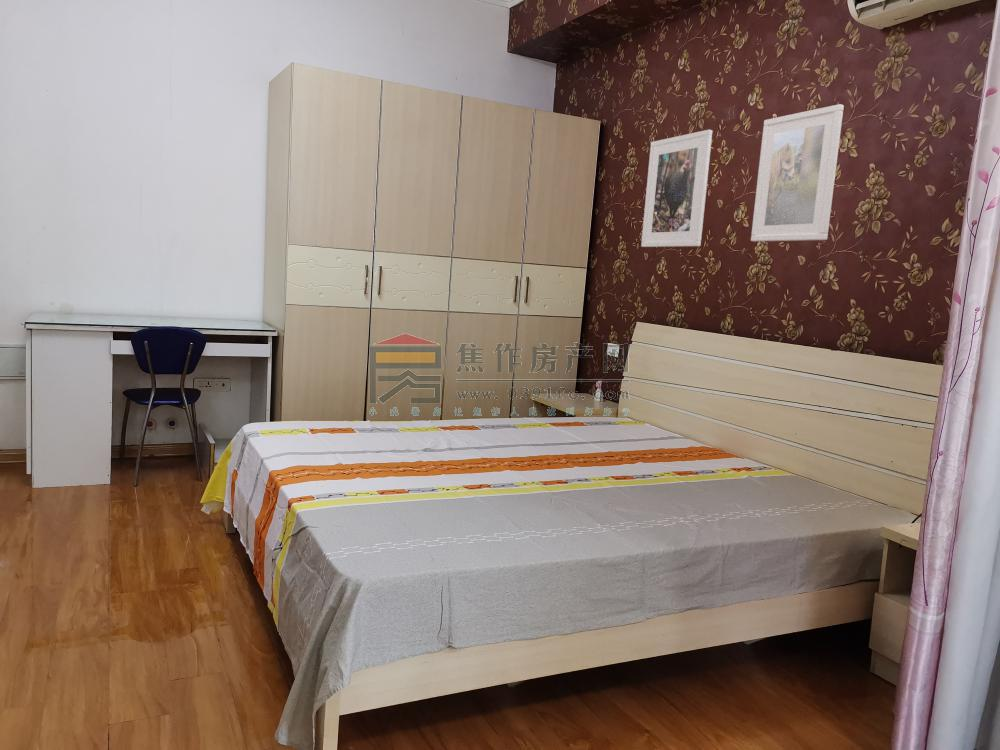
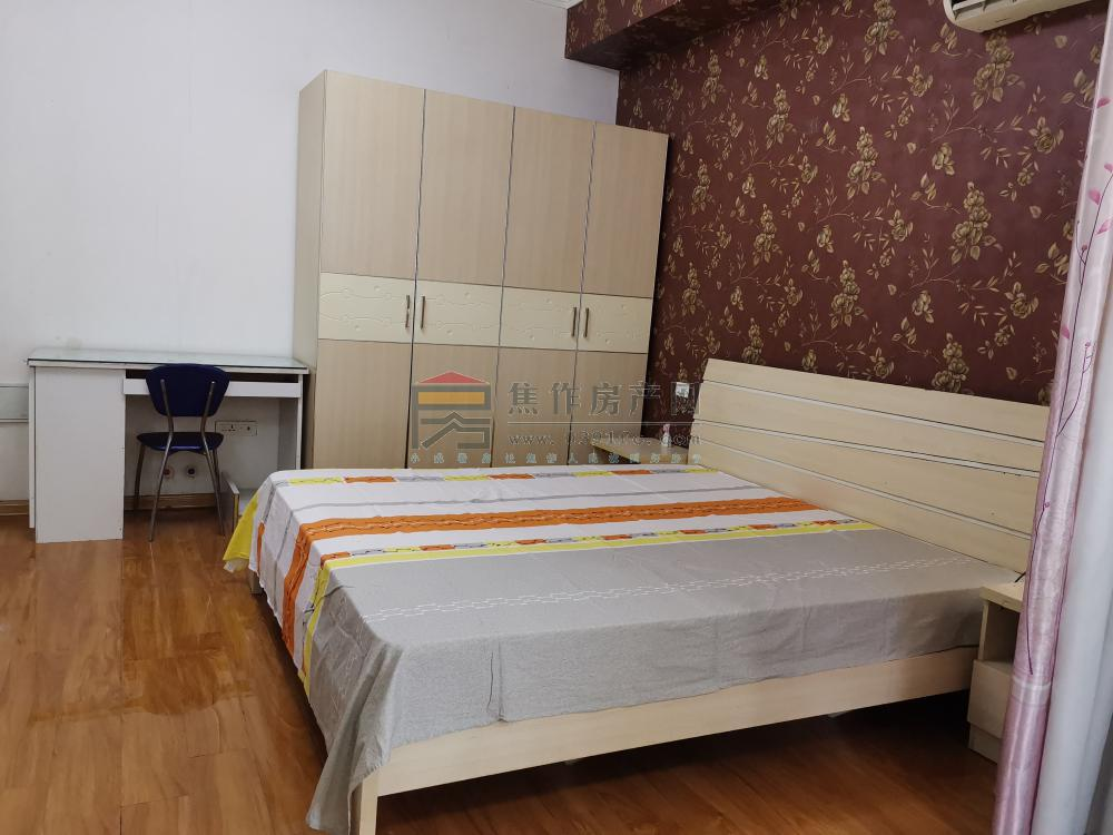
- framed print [640,129,713,248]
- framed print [750,103,845,242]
